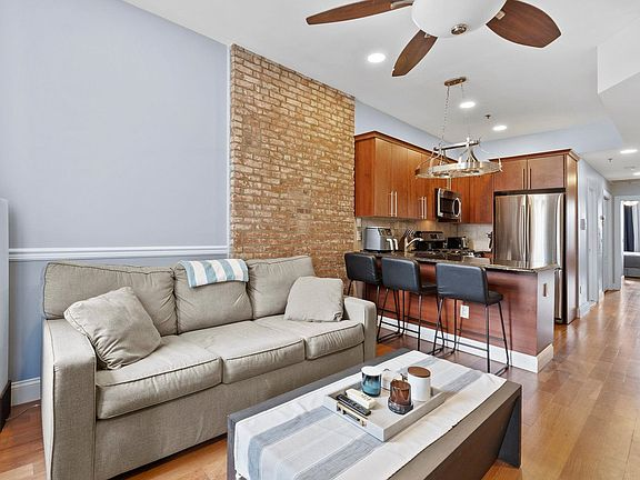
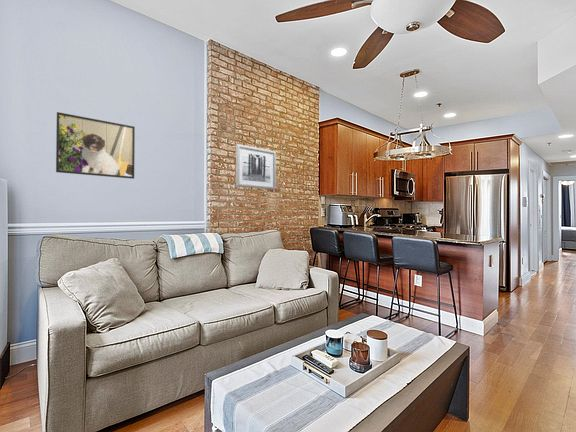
+ wall art [235,143,277,190]
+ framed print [55,111,136,180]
